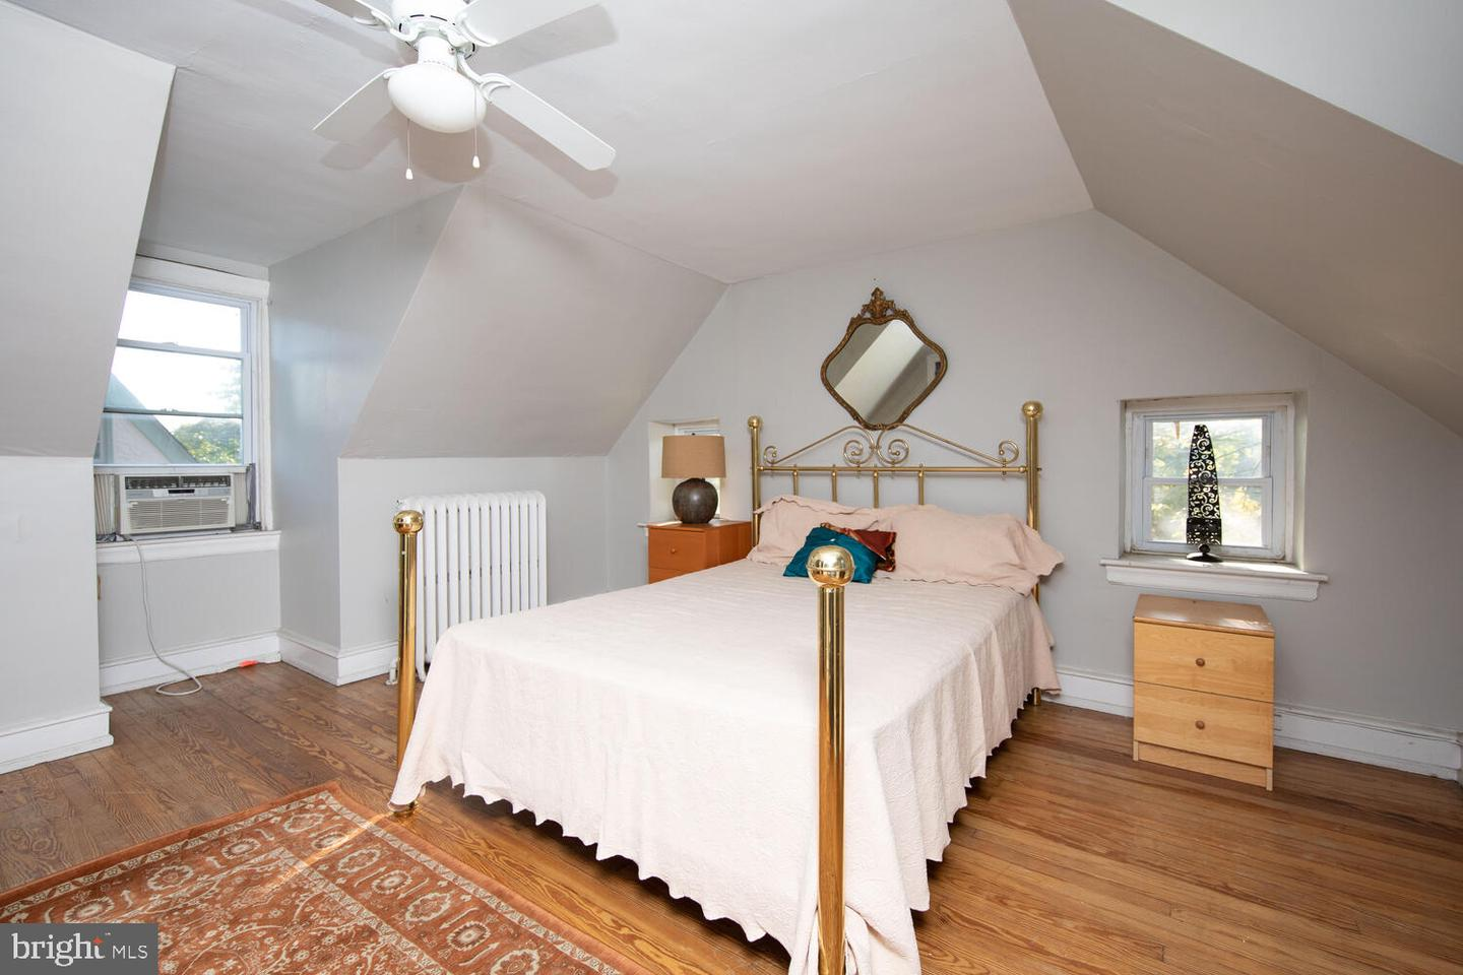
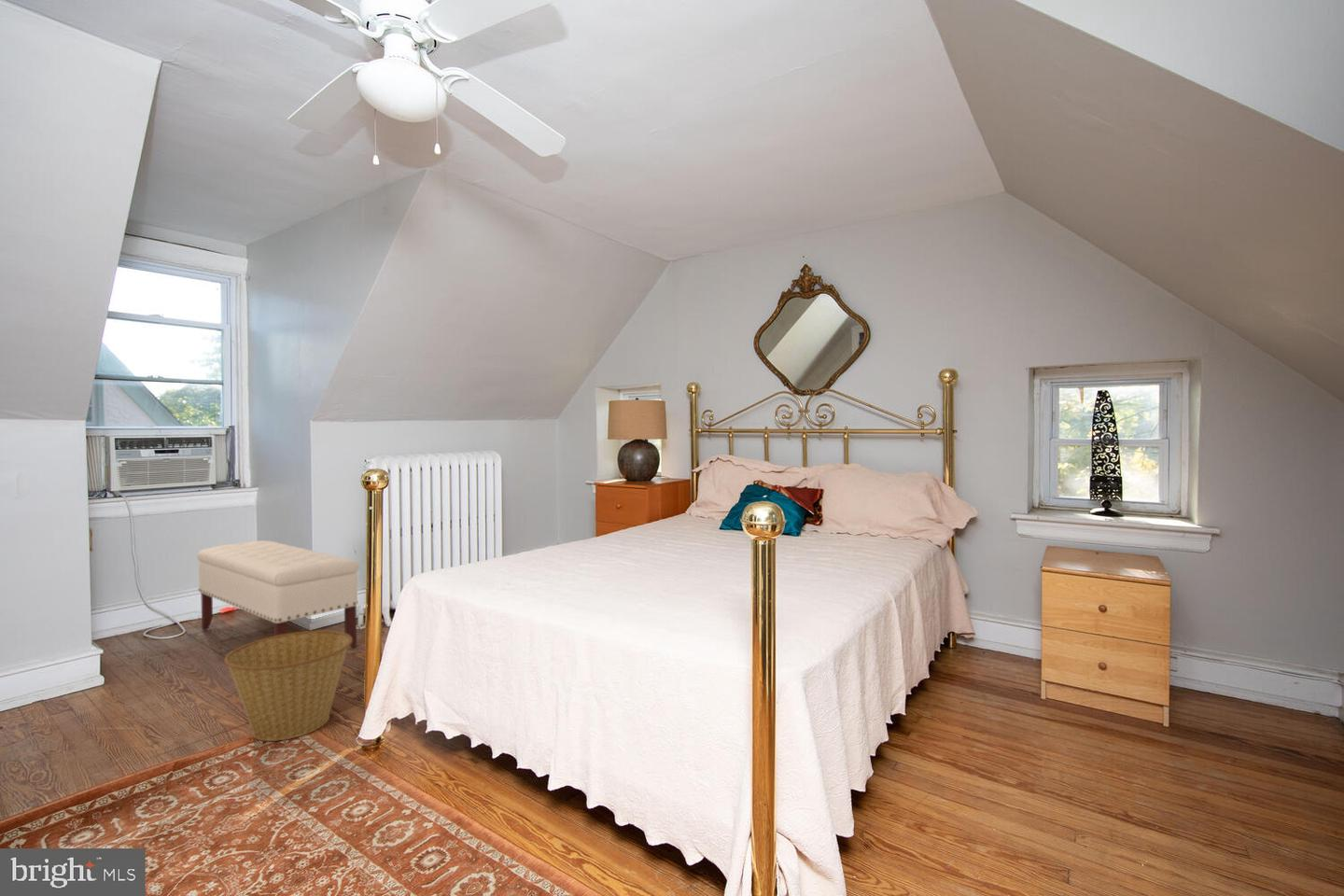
+ bench [196,539,360,649]
+ basket [223,630,353,742]
